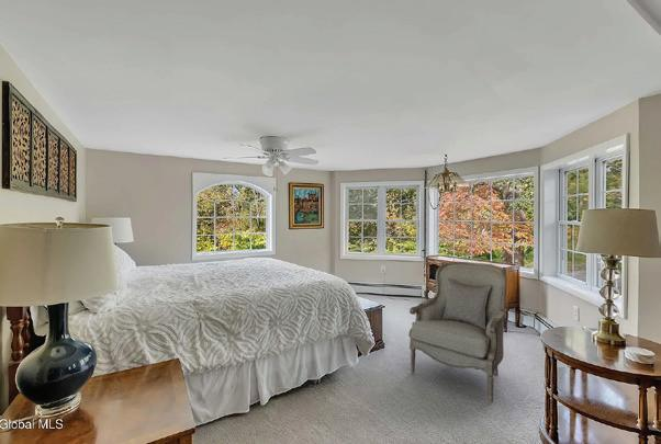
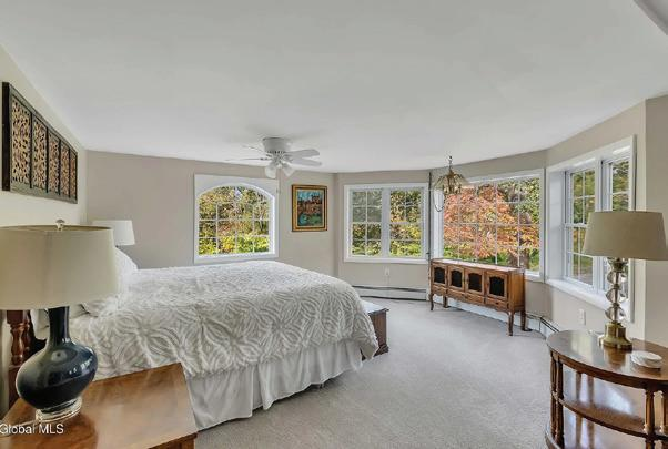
- armchair [407,261,507,403]
